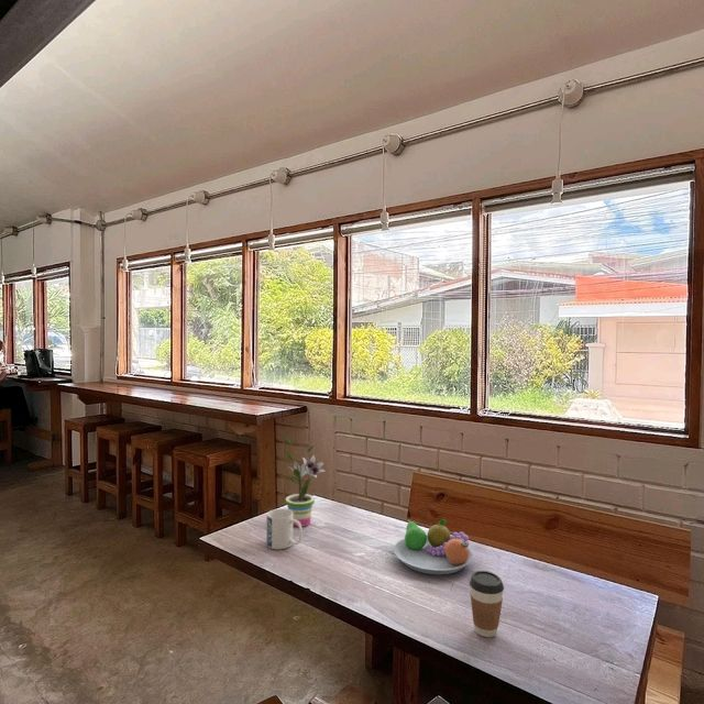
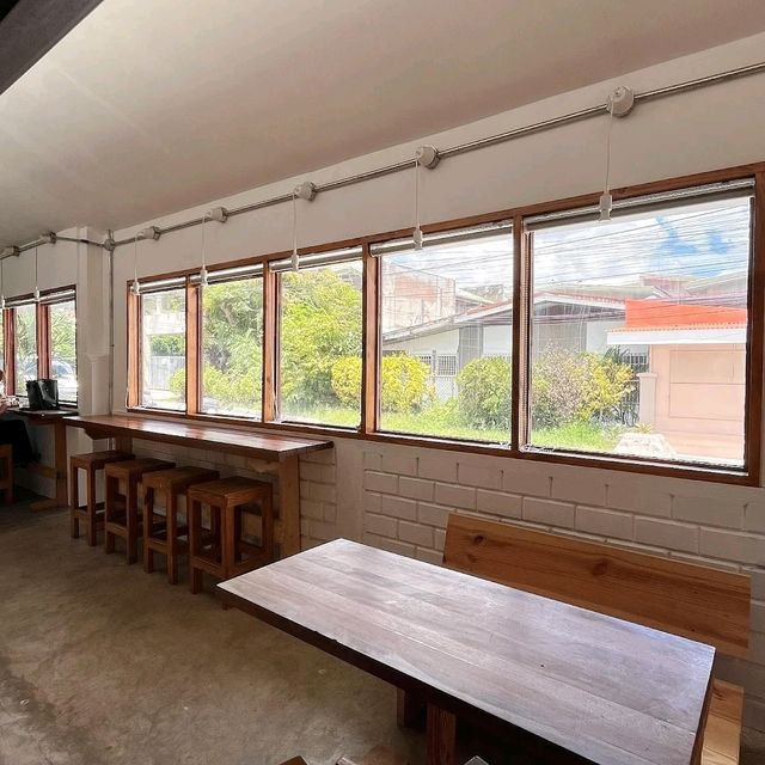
- coffee cup [469,570,505,638]
- potted plant [284,436,327,528]
- mug [265,508,304,550]
- fruit bowl [393,518,474,575]
